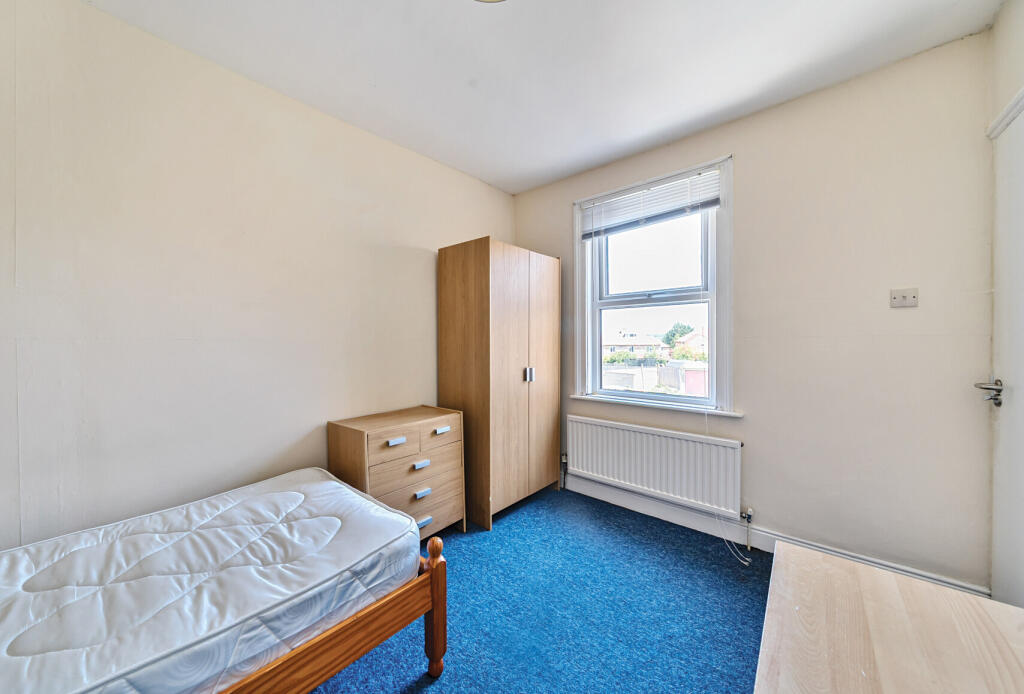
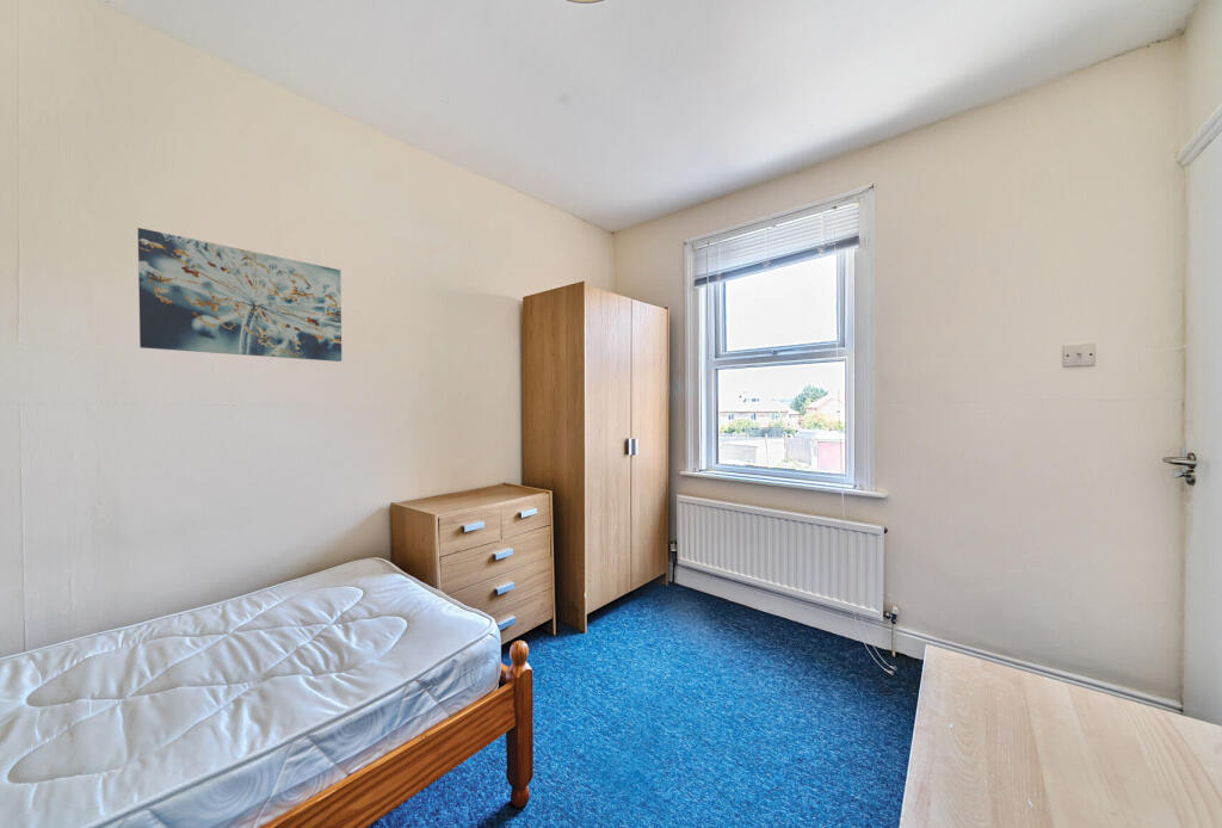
+ wall art [137,227,342,363]
